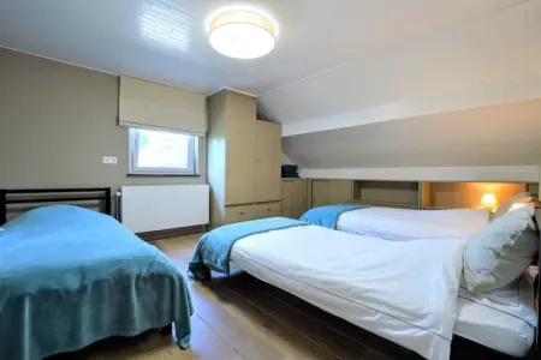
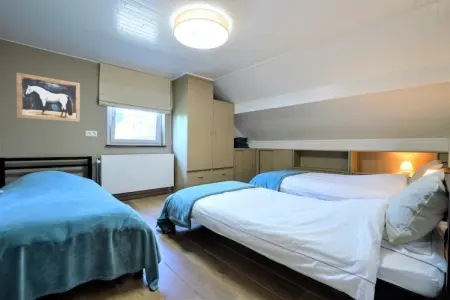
+ wall art [15,72,81,123]
